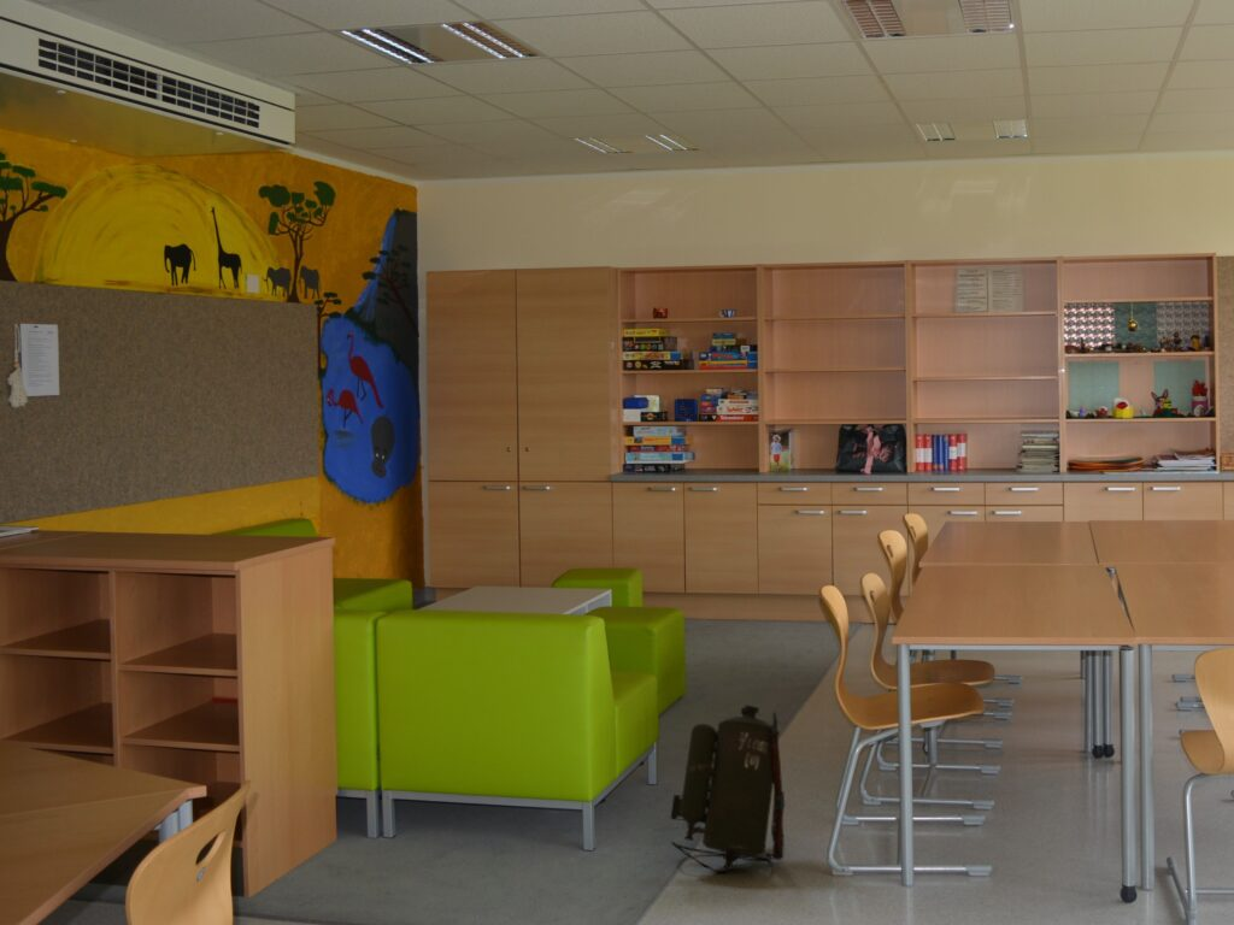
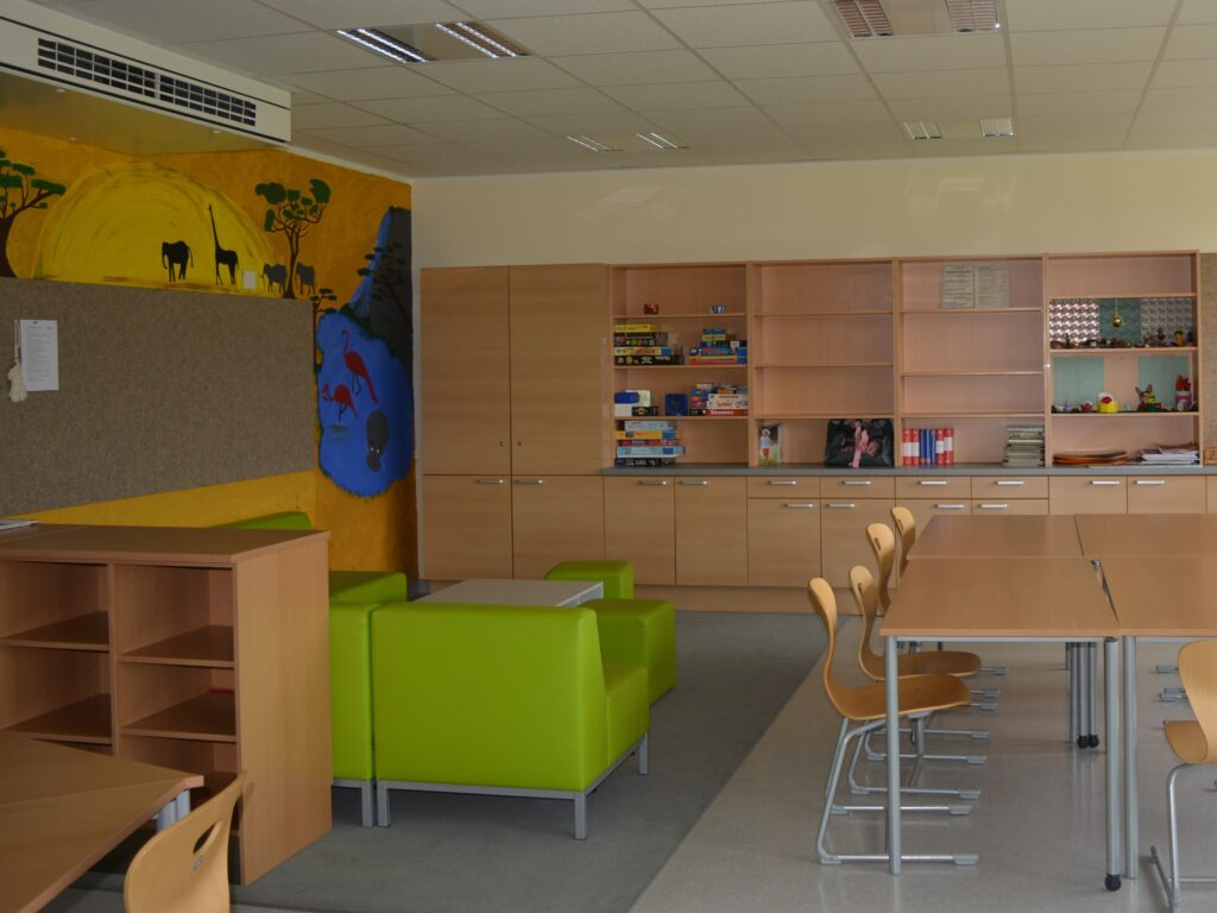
- backpack [669,703,786,874]
